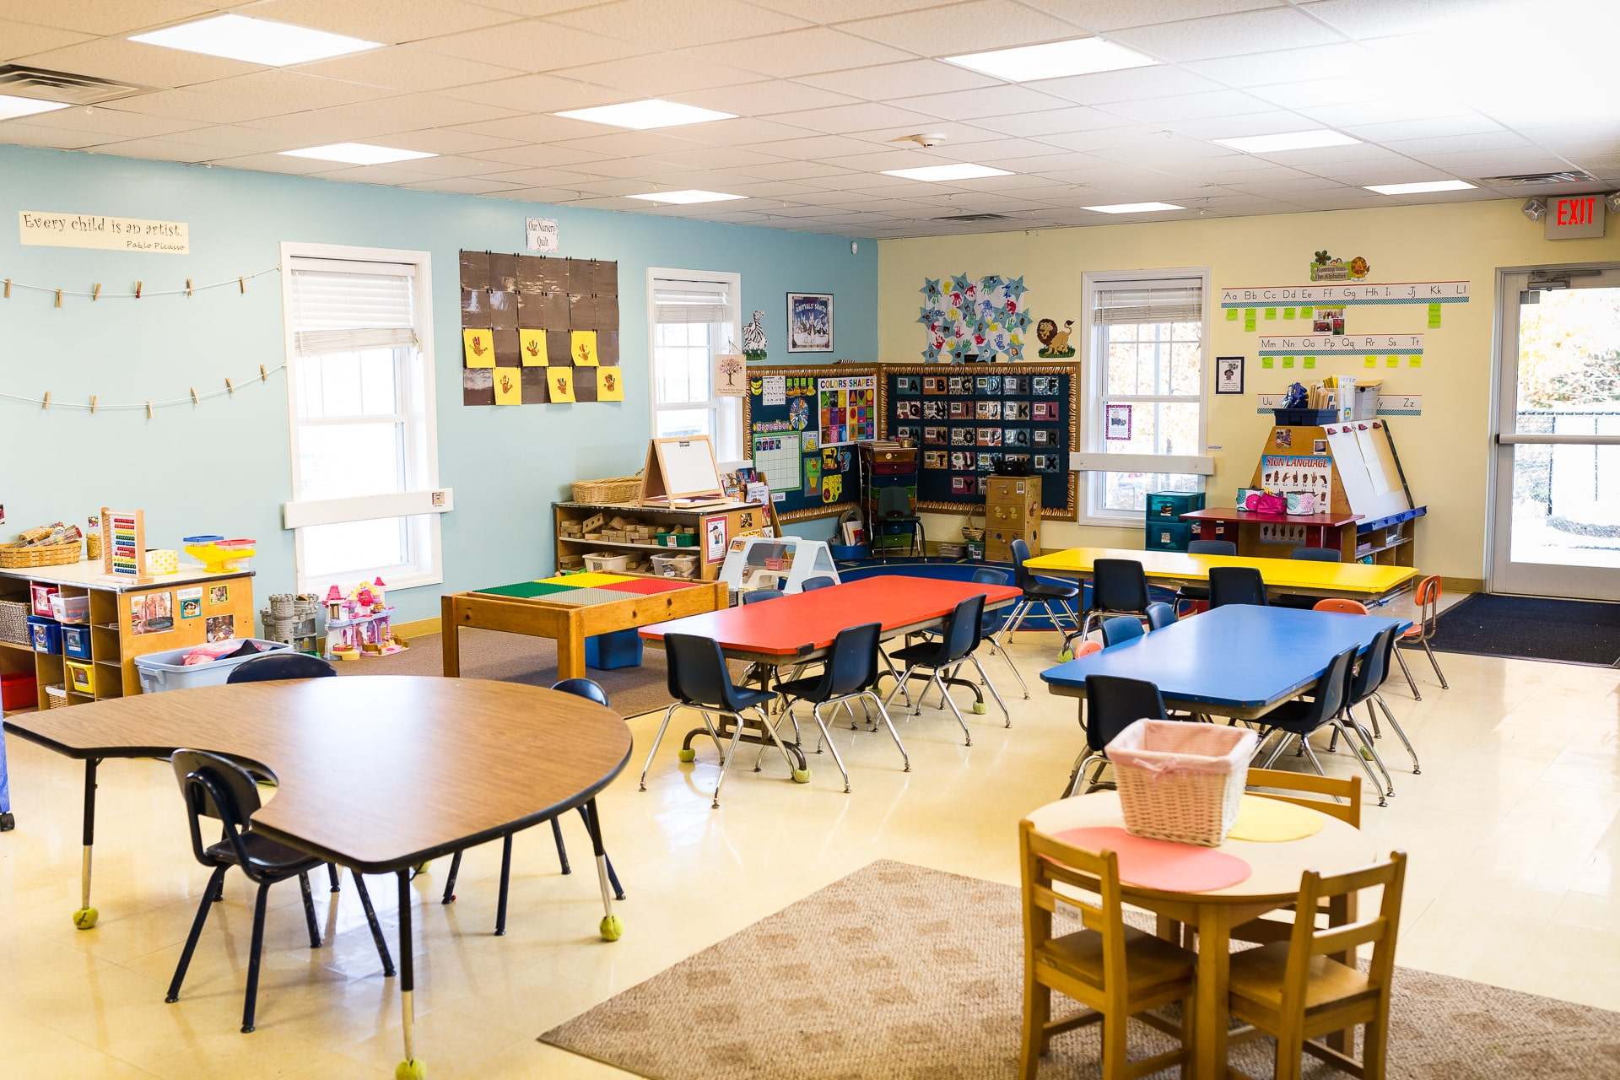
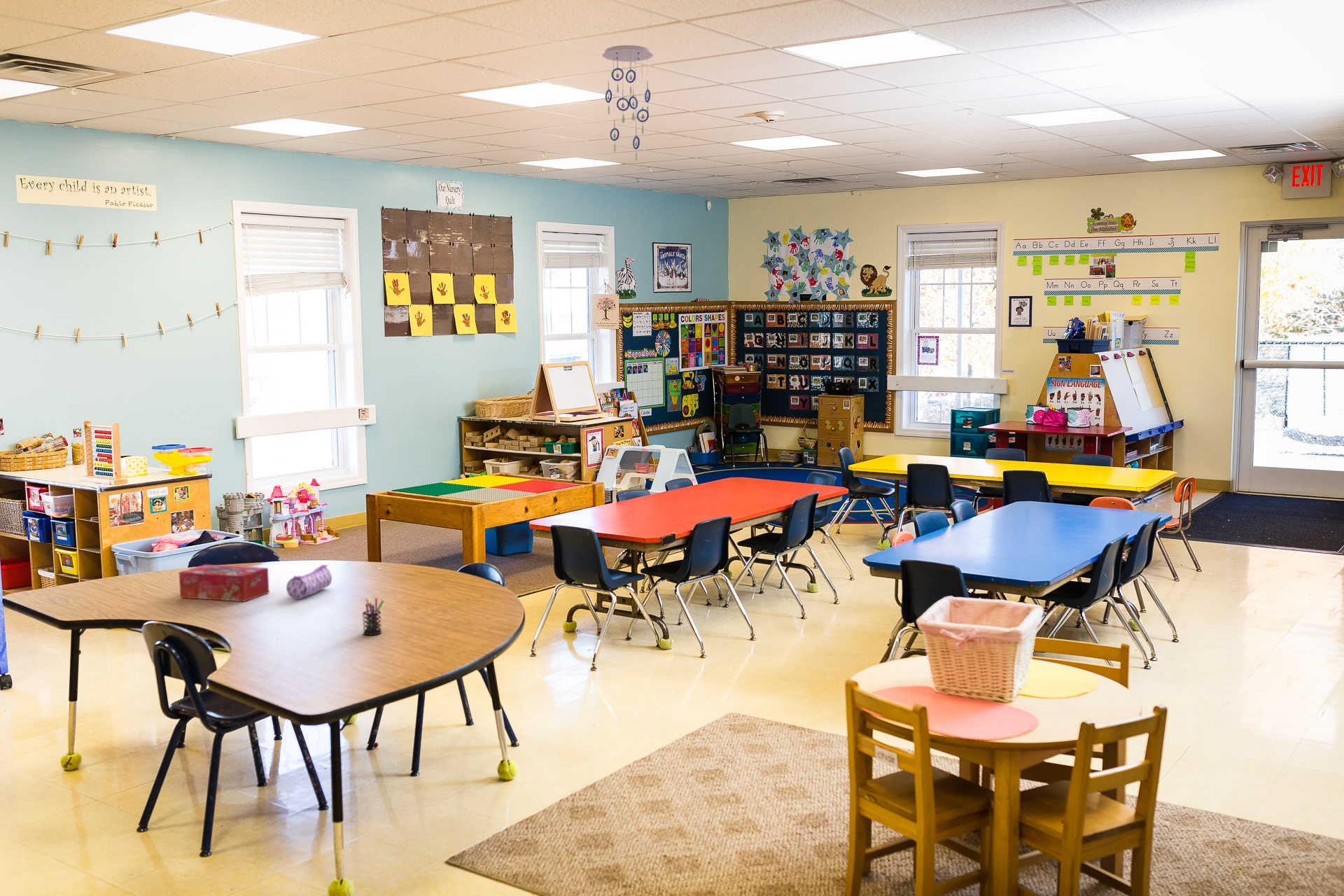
+ pencil case [286,564,332,600]
+ pen holder [362,597,384,636]
+ ceiling mobile [602,45,654,162]
+ tissue box [179,564,269,602]
